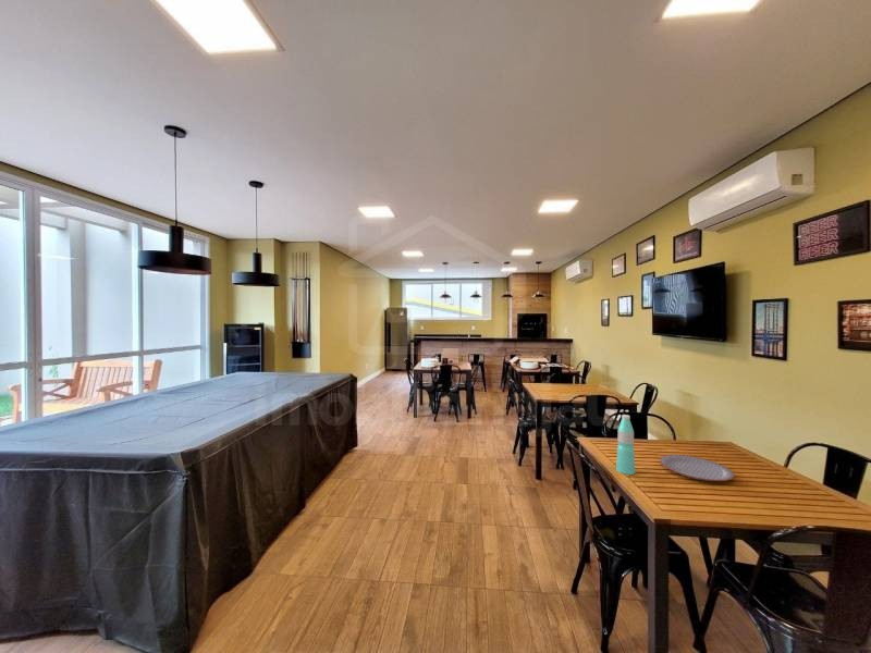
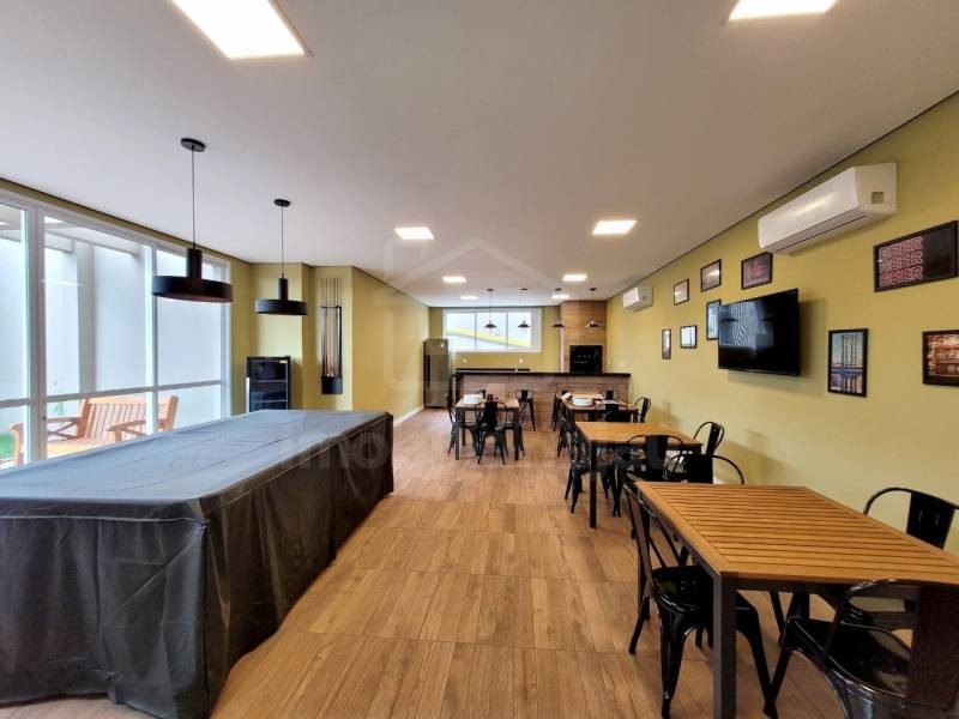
- plate [659,454,735,482]
- water bottle [615,414,636,476]
